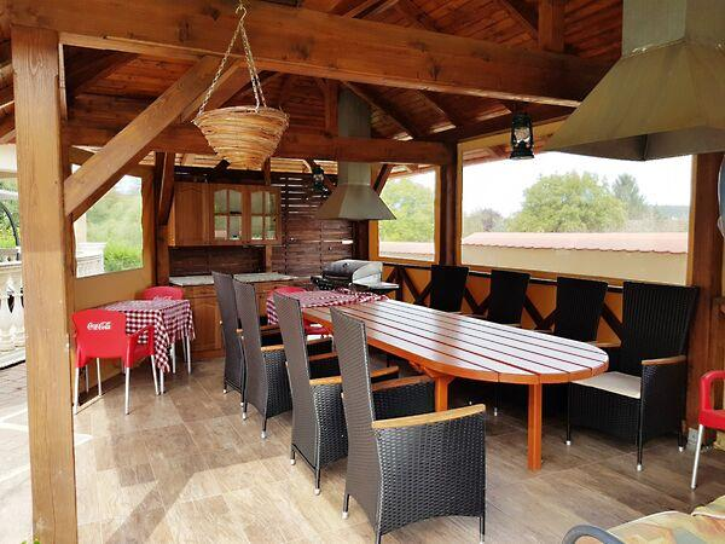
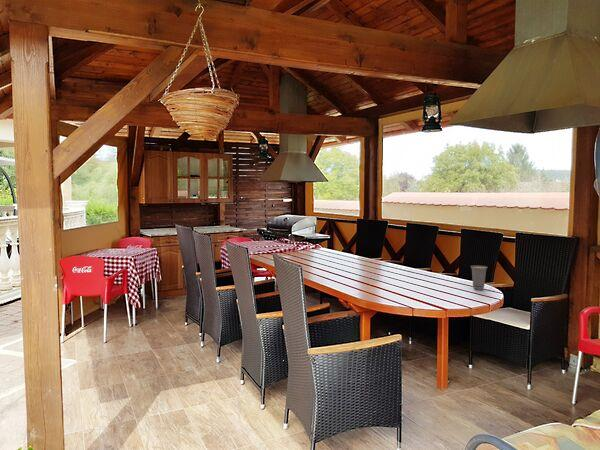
+ cup [470,264,489,291]
